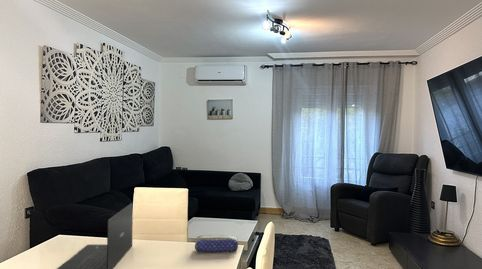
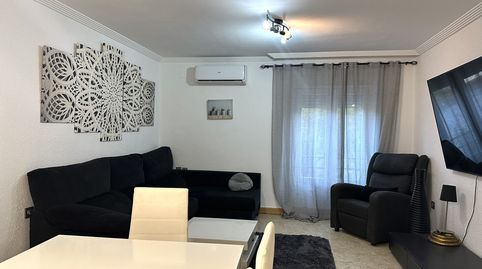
- pencil case [194,234,239,253]
- laptop [56,202,134,269]
